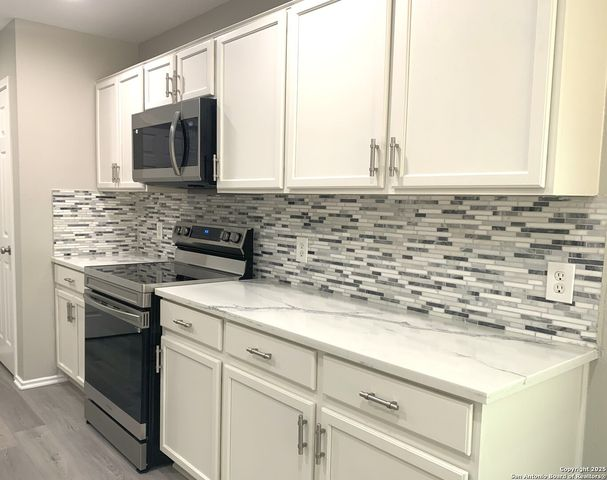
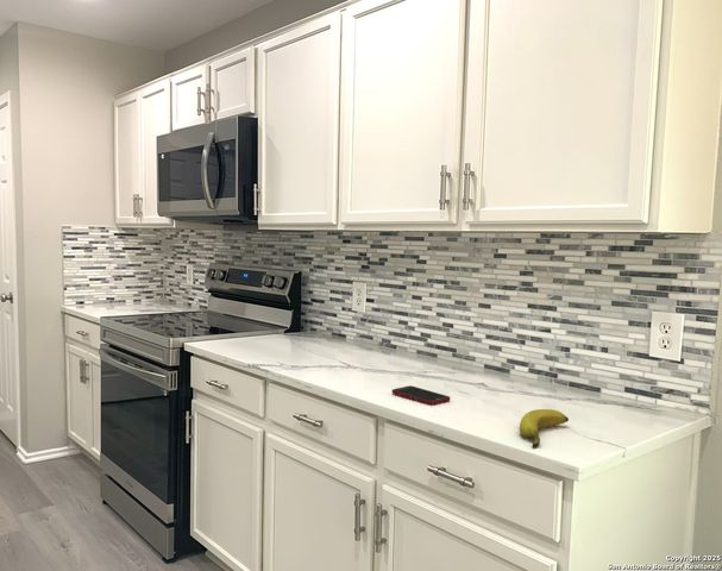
+ banana [519,408,570,448]
+ cell phone [391,384,451,406]
